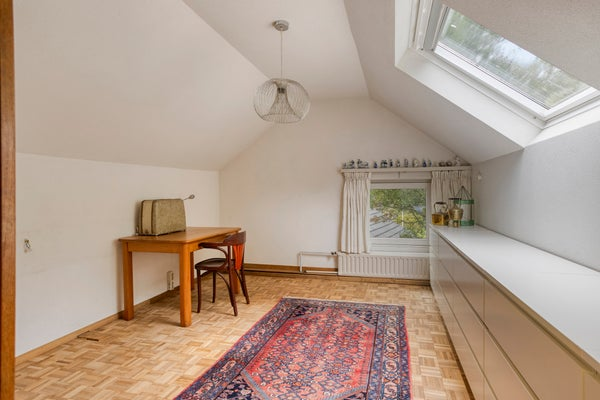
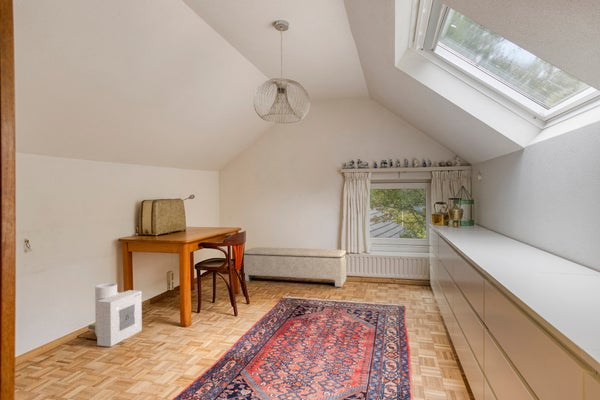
+ bench [243,246,347,288]
+ air purifier [87,282,143,348]
